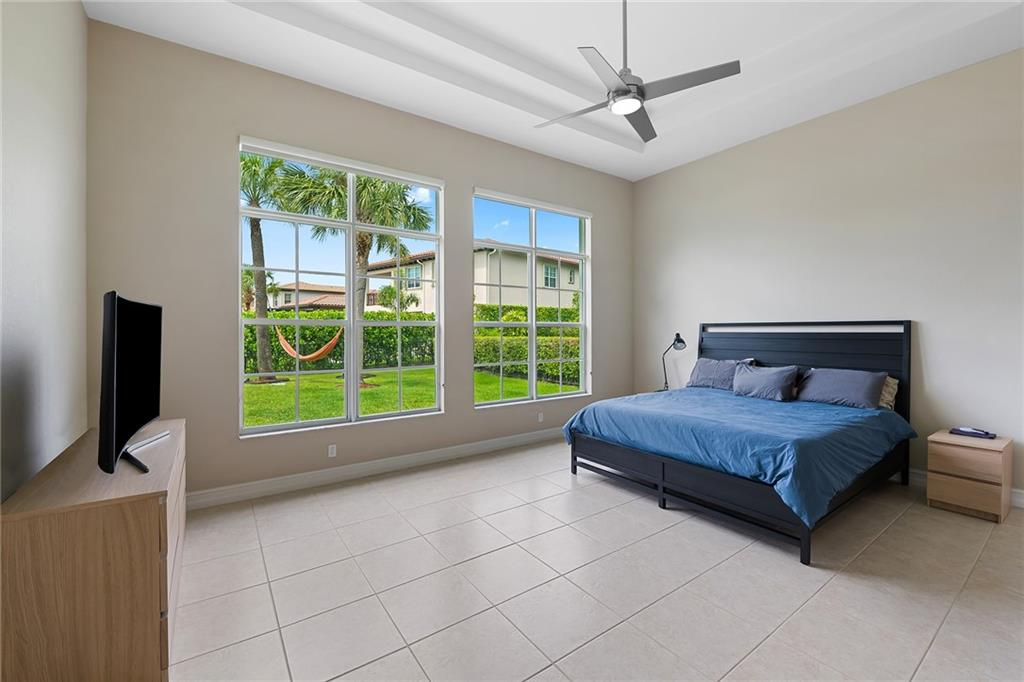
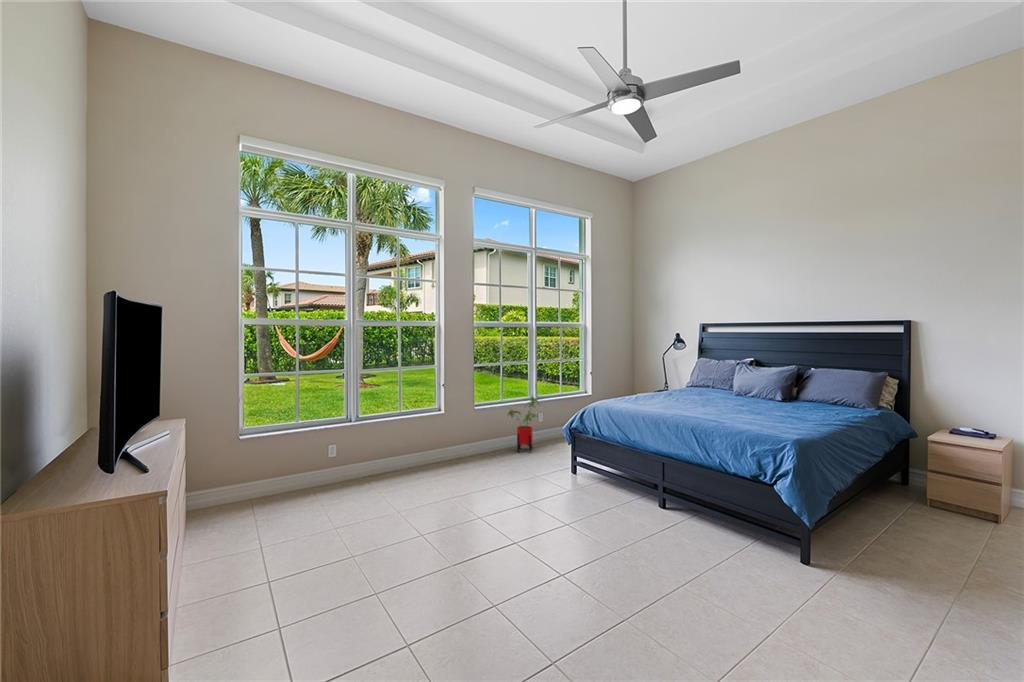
+ house plant [507,397,541,454]
